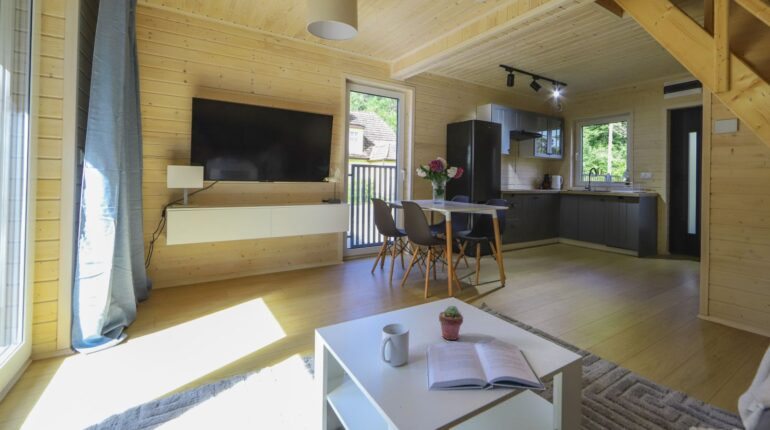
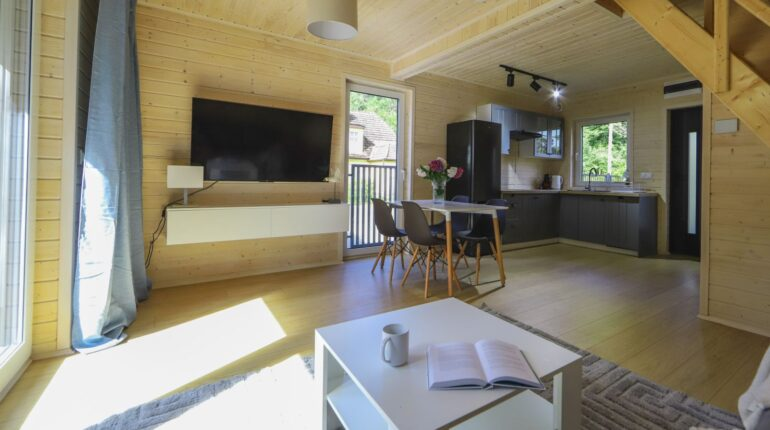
- potted succulent [438,305,464,341]
